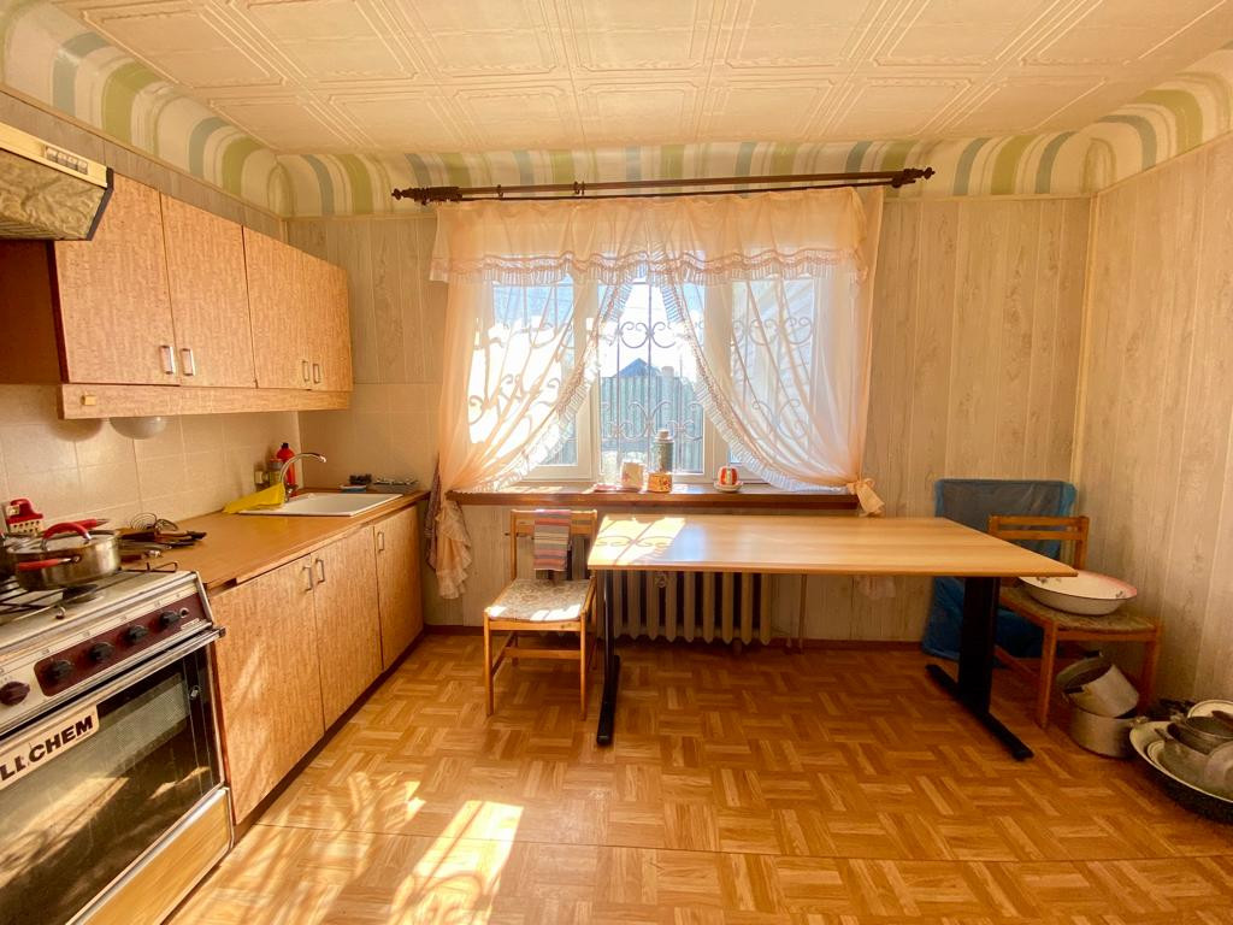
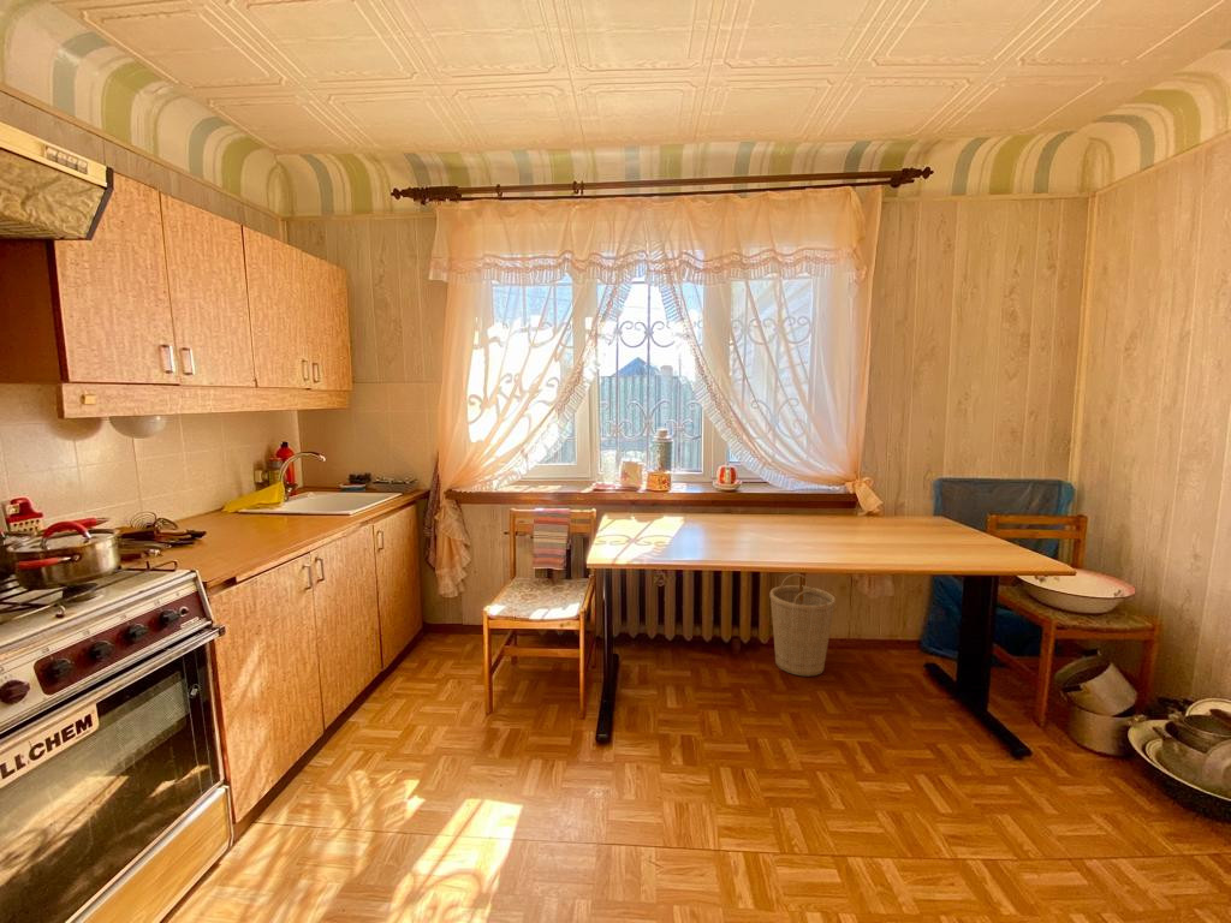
+ basket [769,573,837,678]
